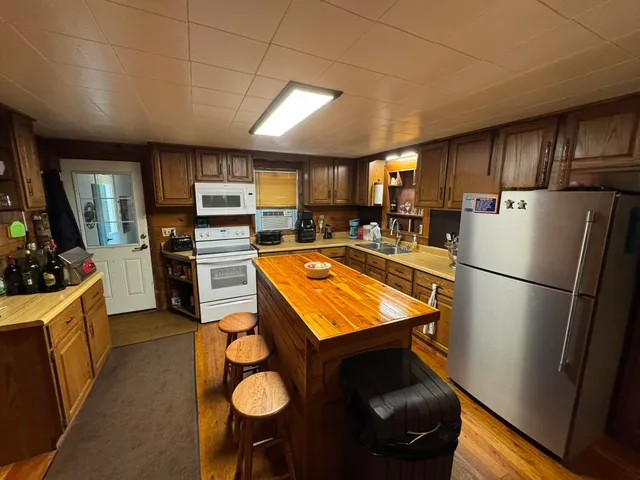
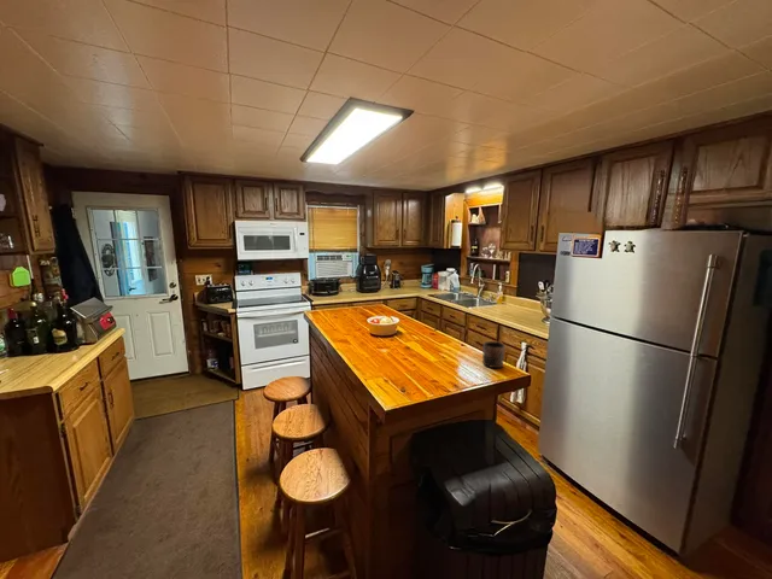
+ mug [481,340,507,369]
